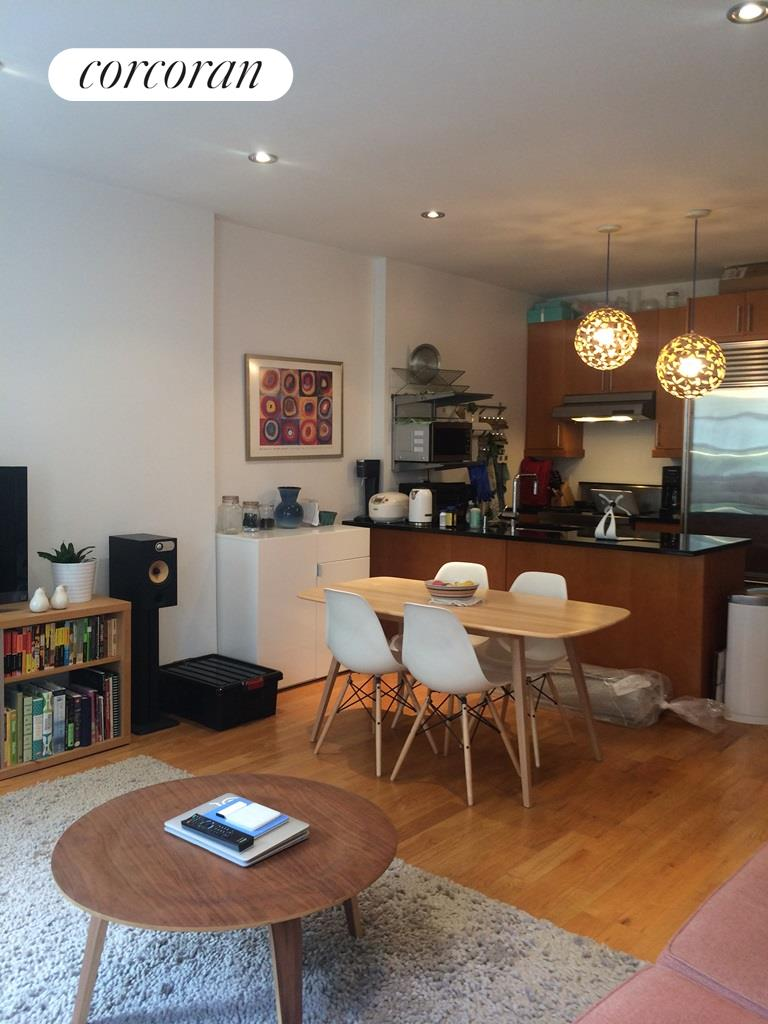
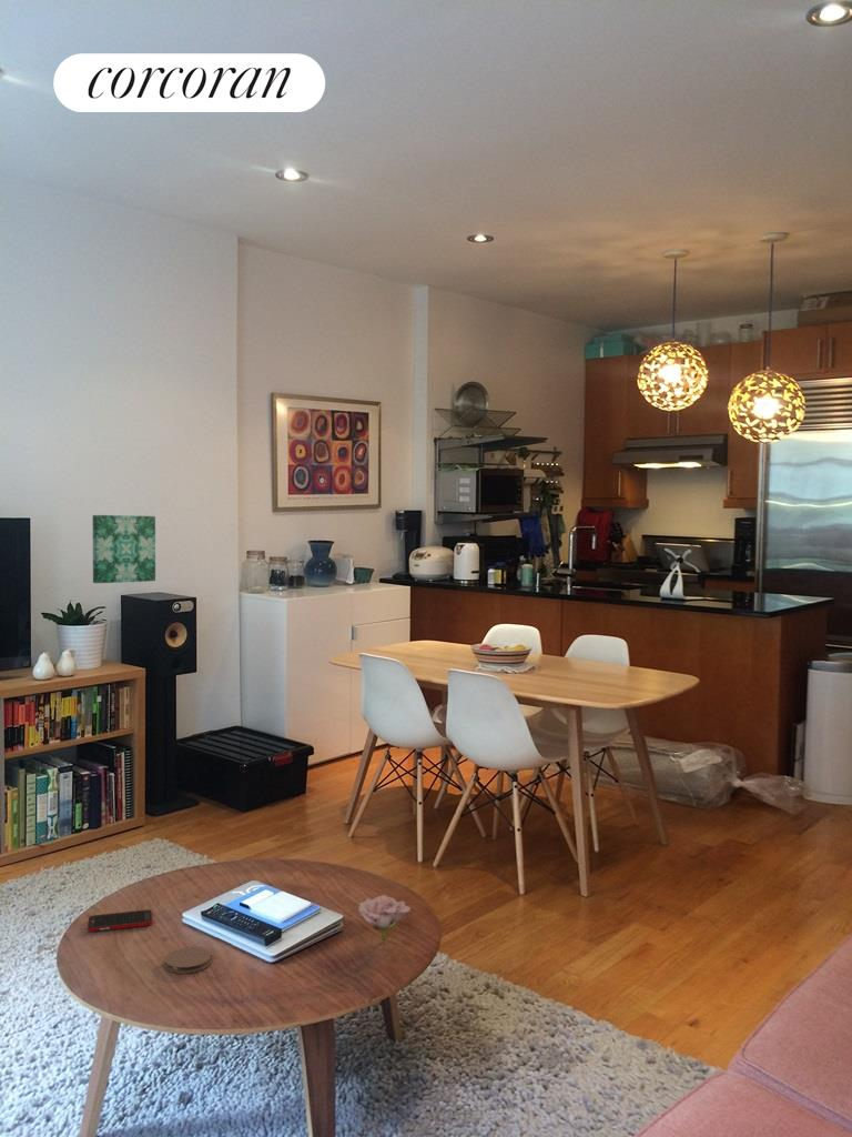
+ cell phone [87,908,153,933]
+ wall art [92,514,156,584]
+ coaster [164,946,212,975]
+ flower [355,894,412,942]
